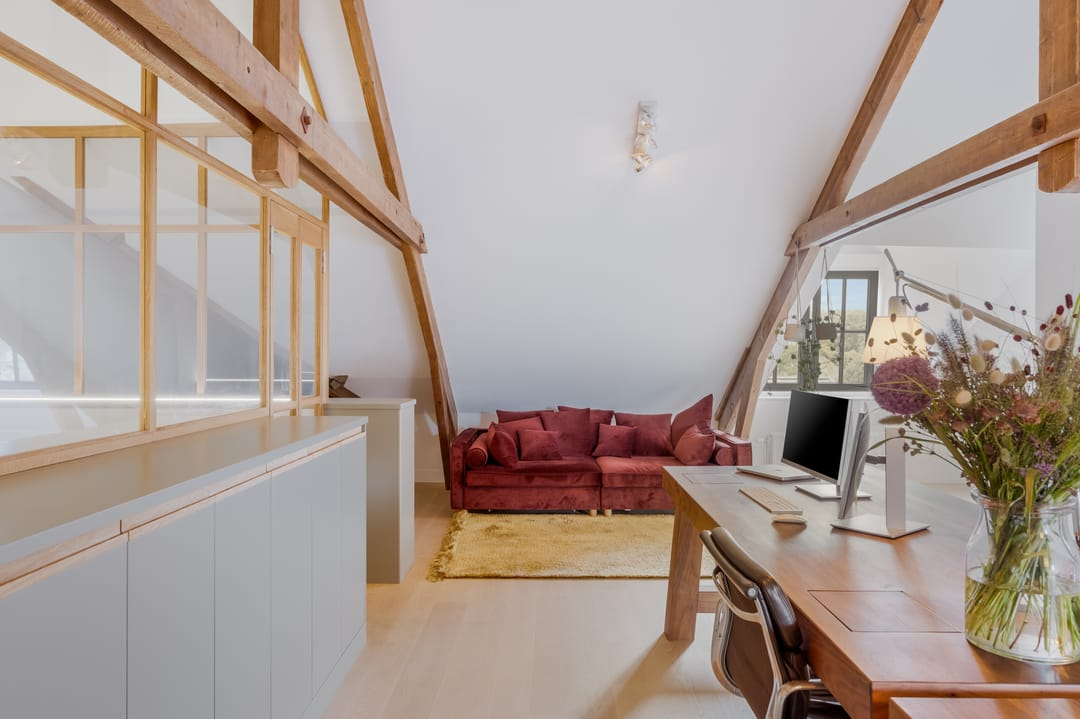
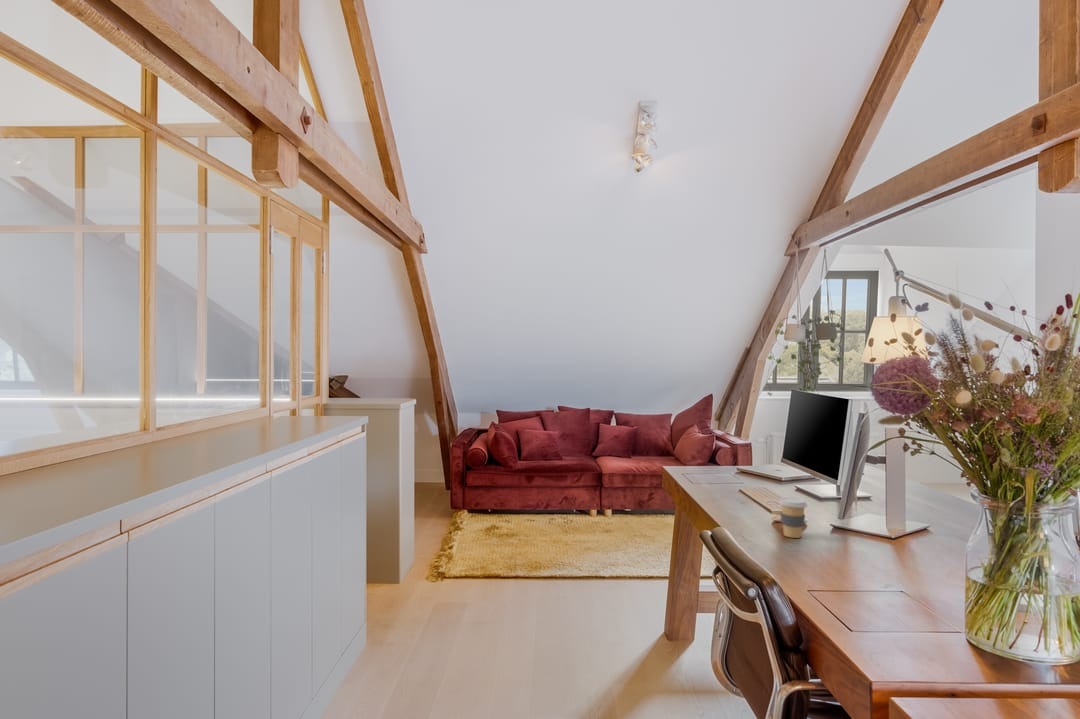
+ coffee cup [778,497,808,539]
